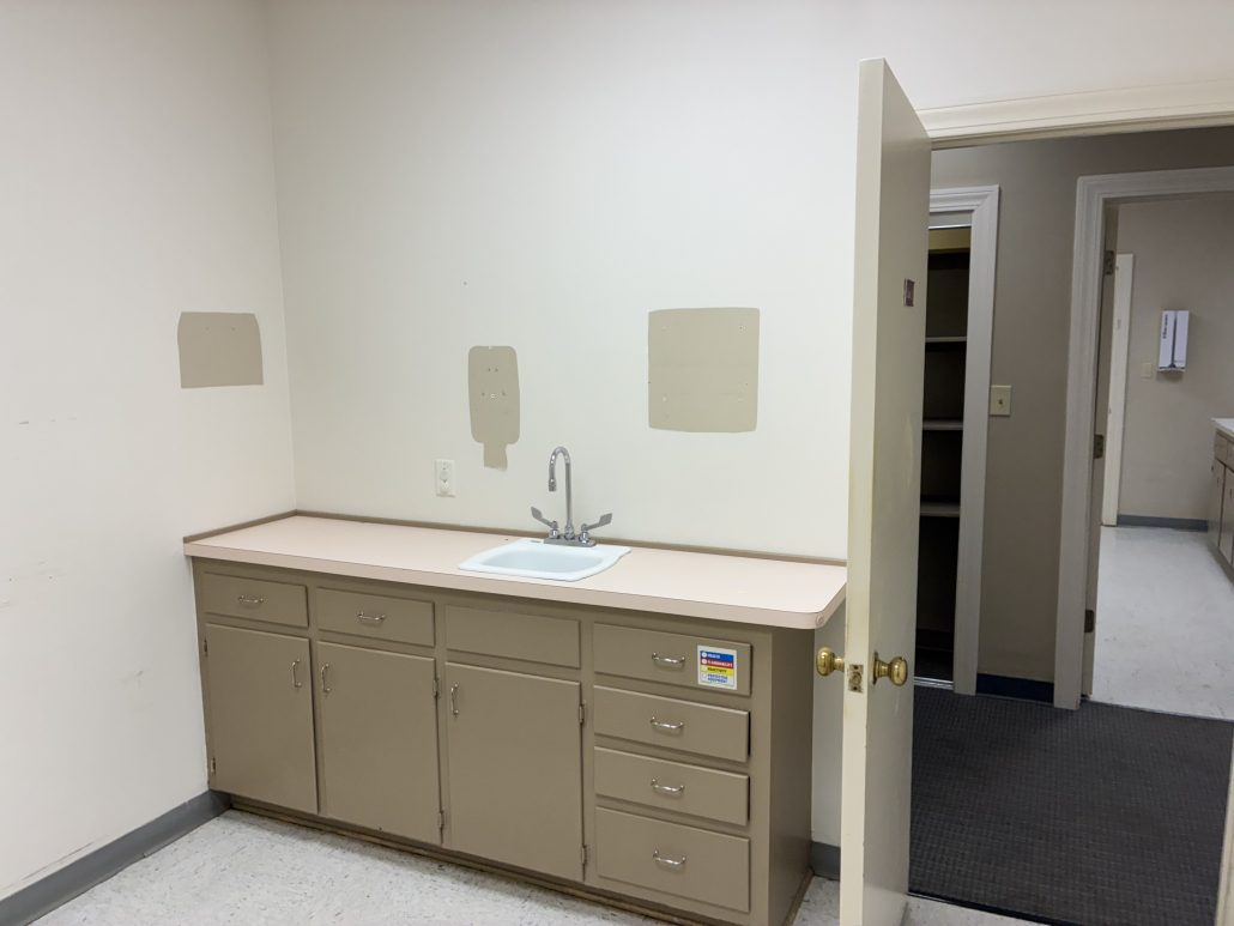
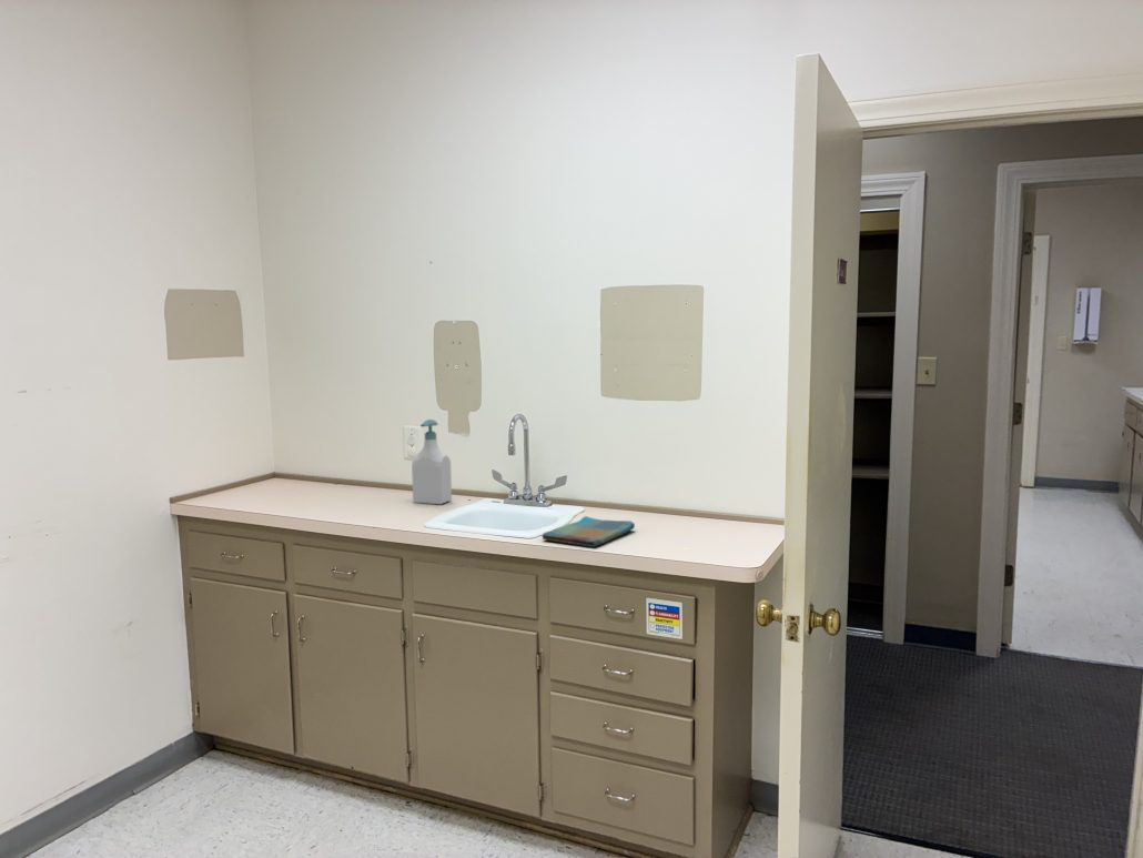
+ dish towel [542,515,636,548]
+ soap bottle [411,418,453,505]
